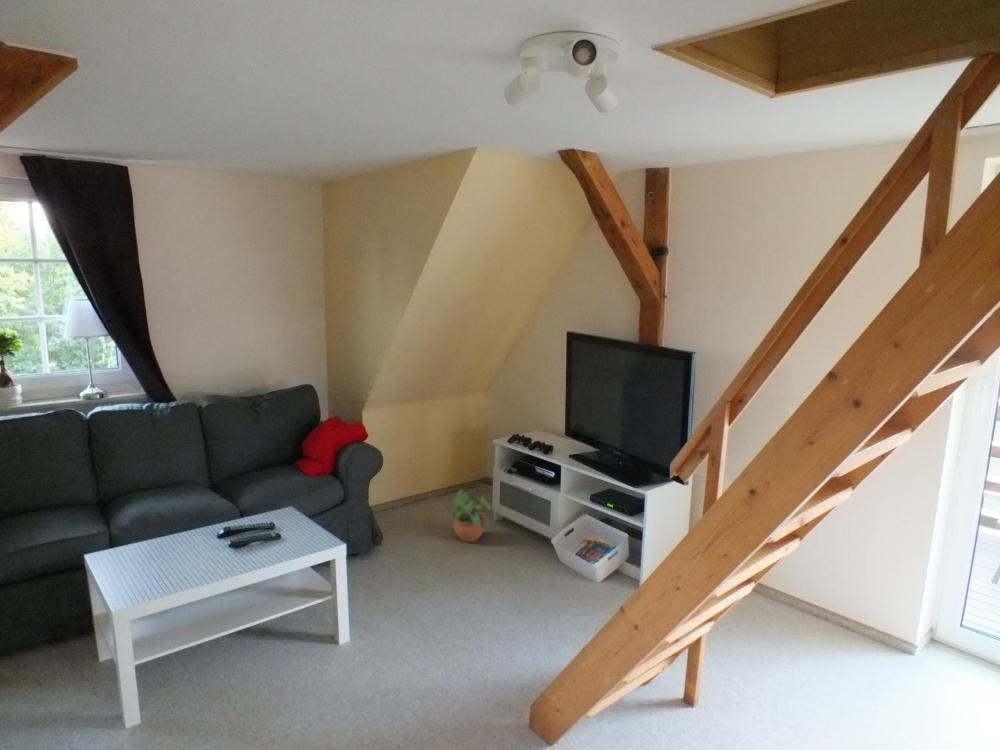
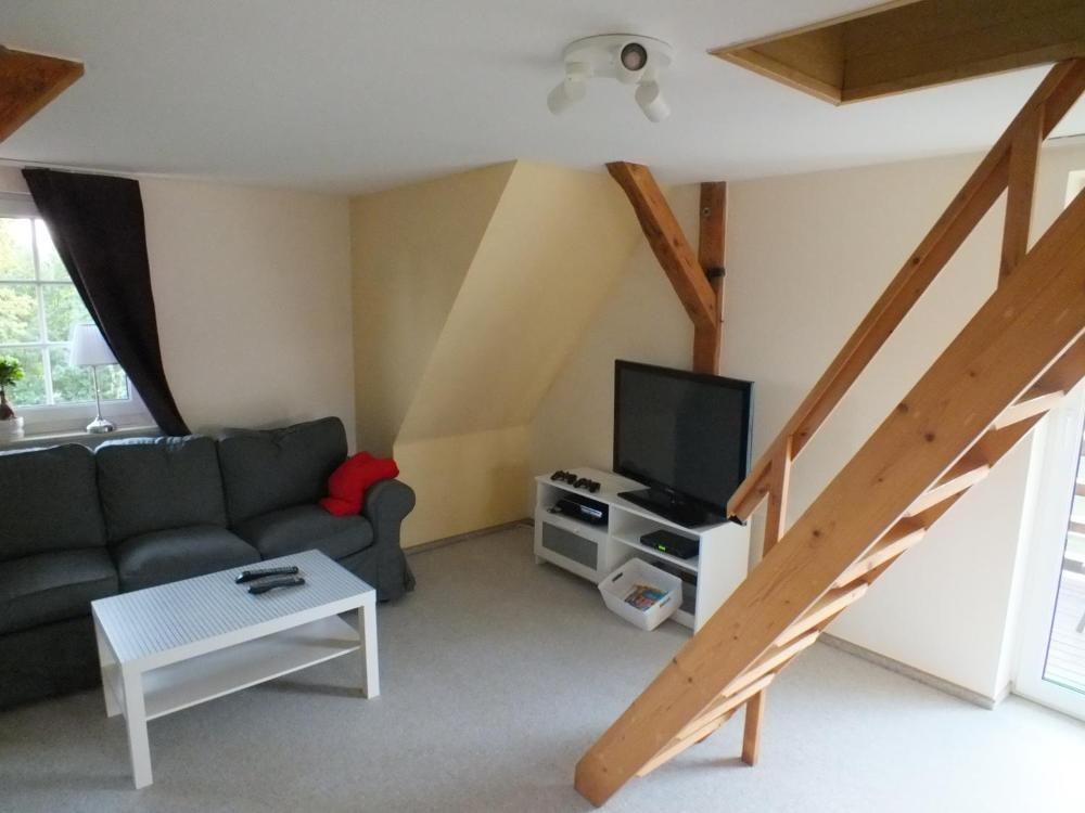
- potted plant [451,488,493,543]
